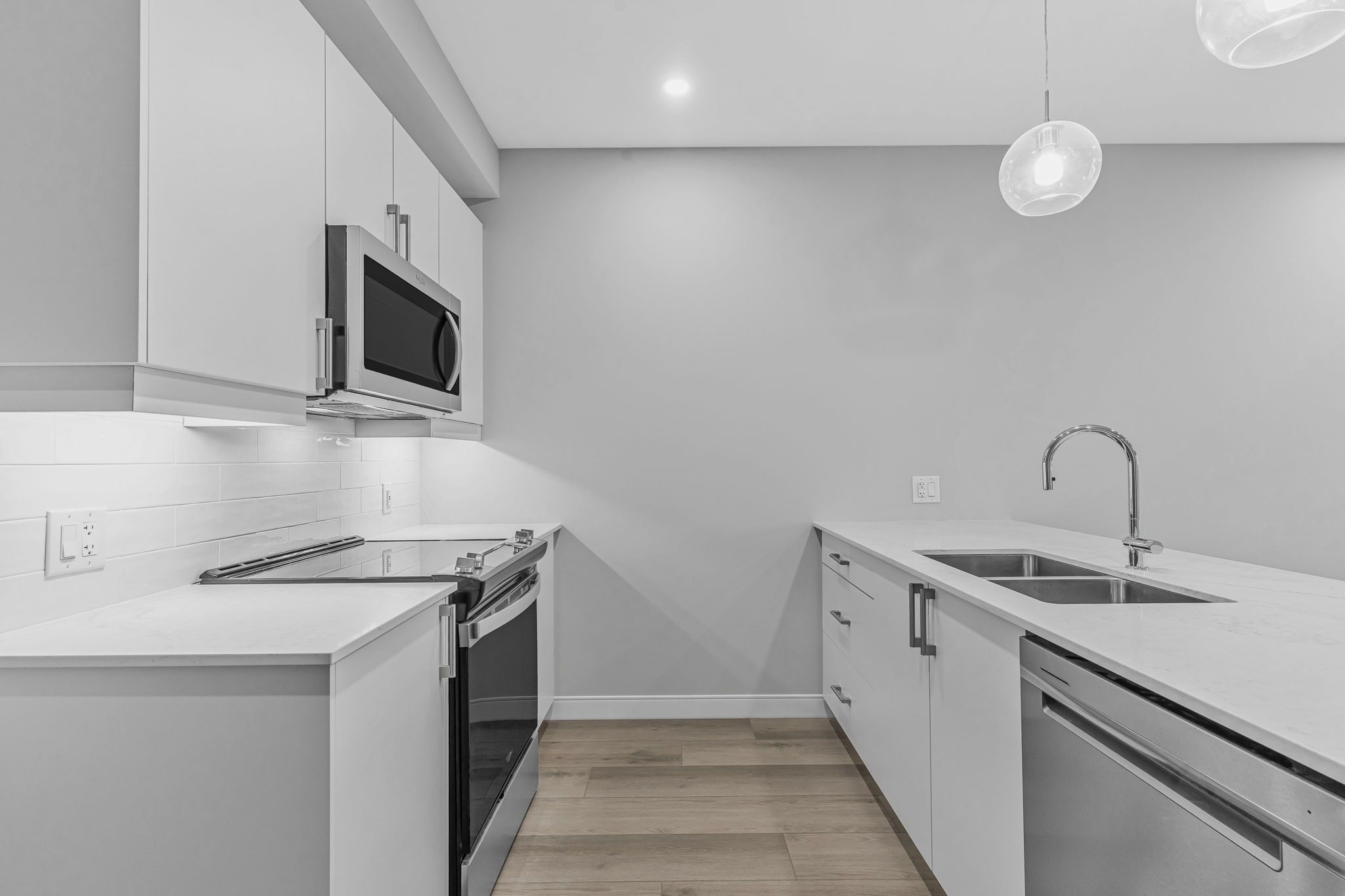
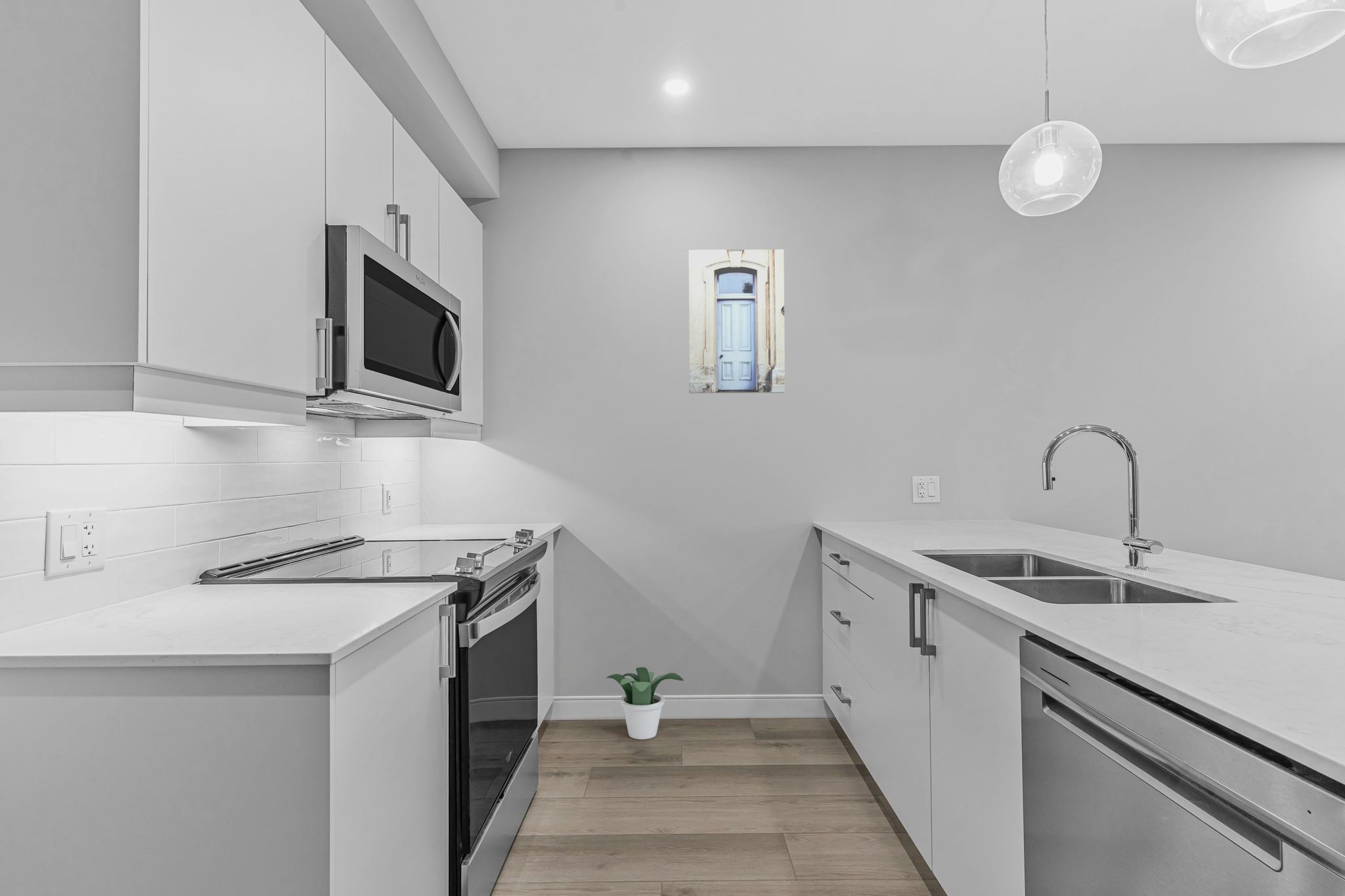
+ wall art [688,249,785,394]
+ potted plant [606,666,684,740]
